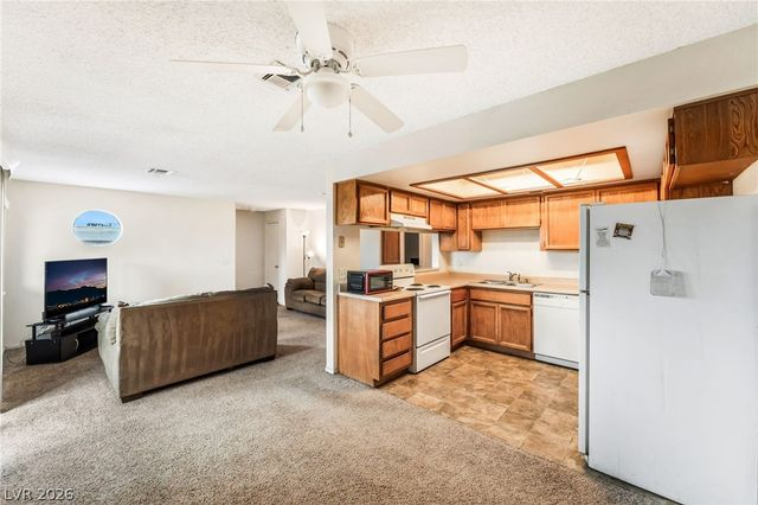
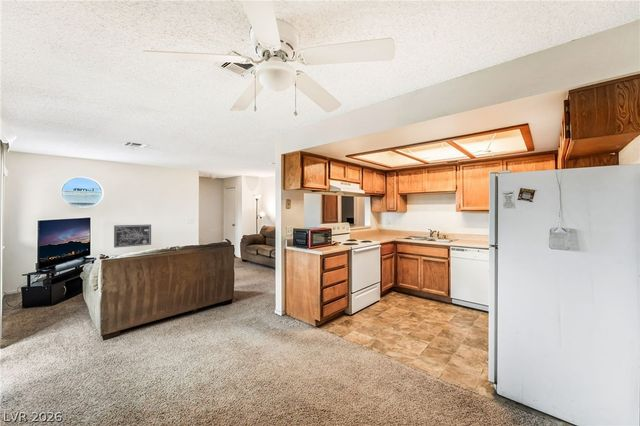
+ wall art [113,224,152,249]
